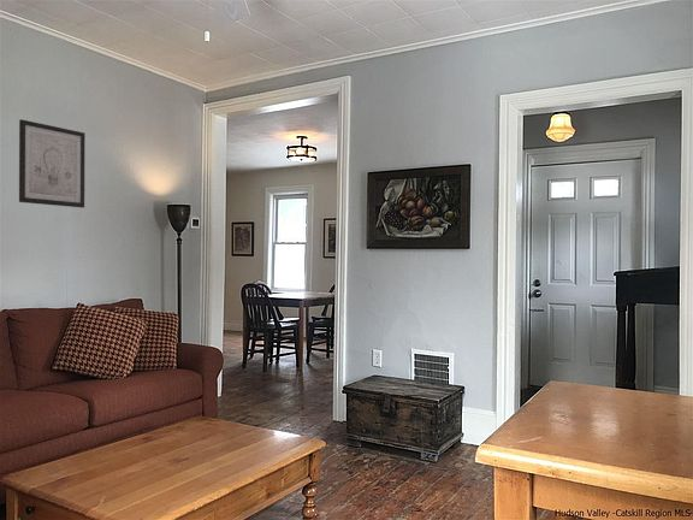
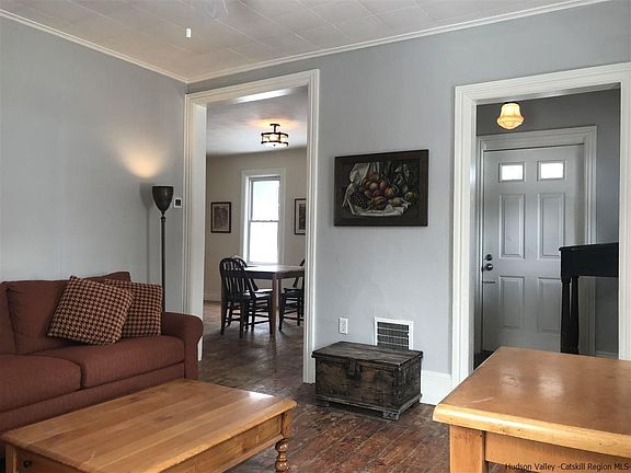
- wall art [18,118,87,209]
